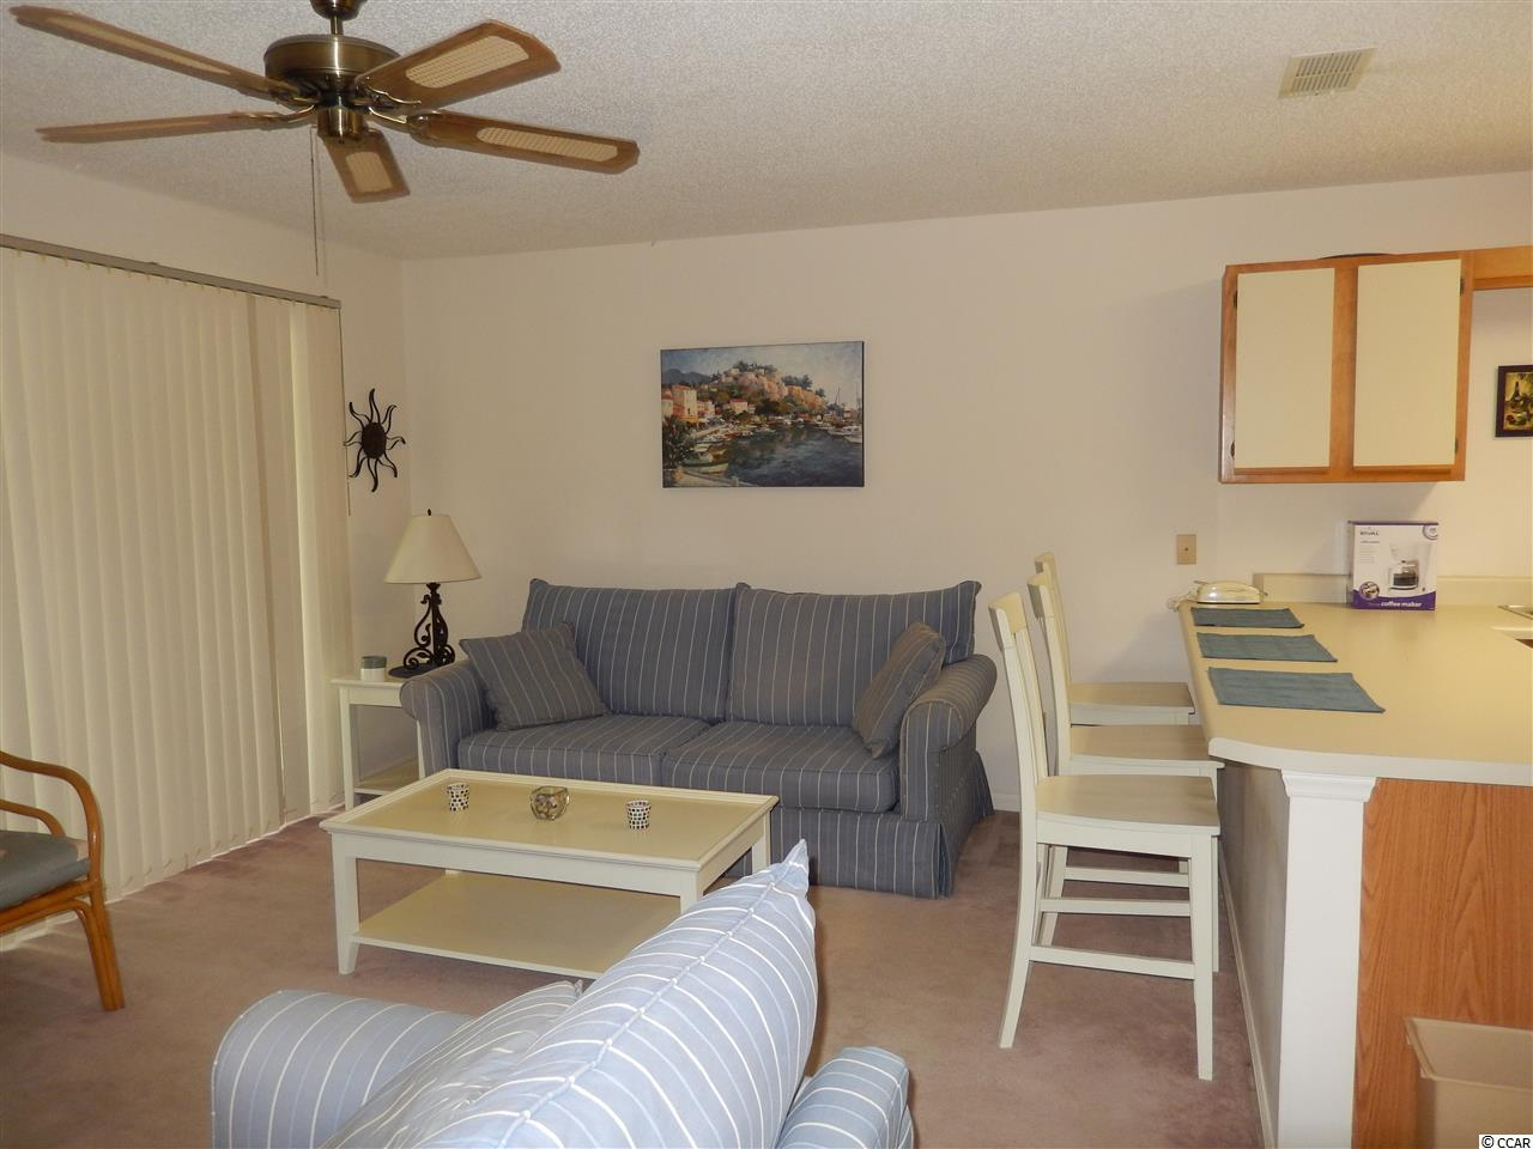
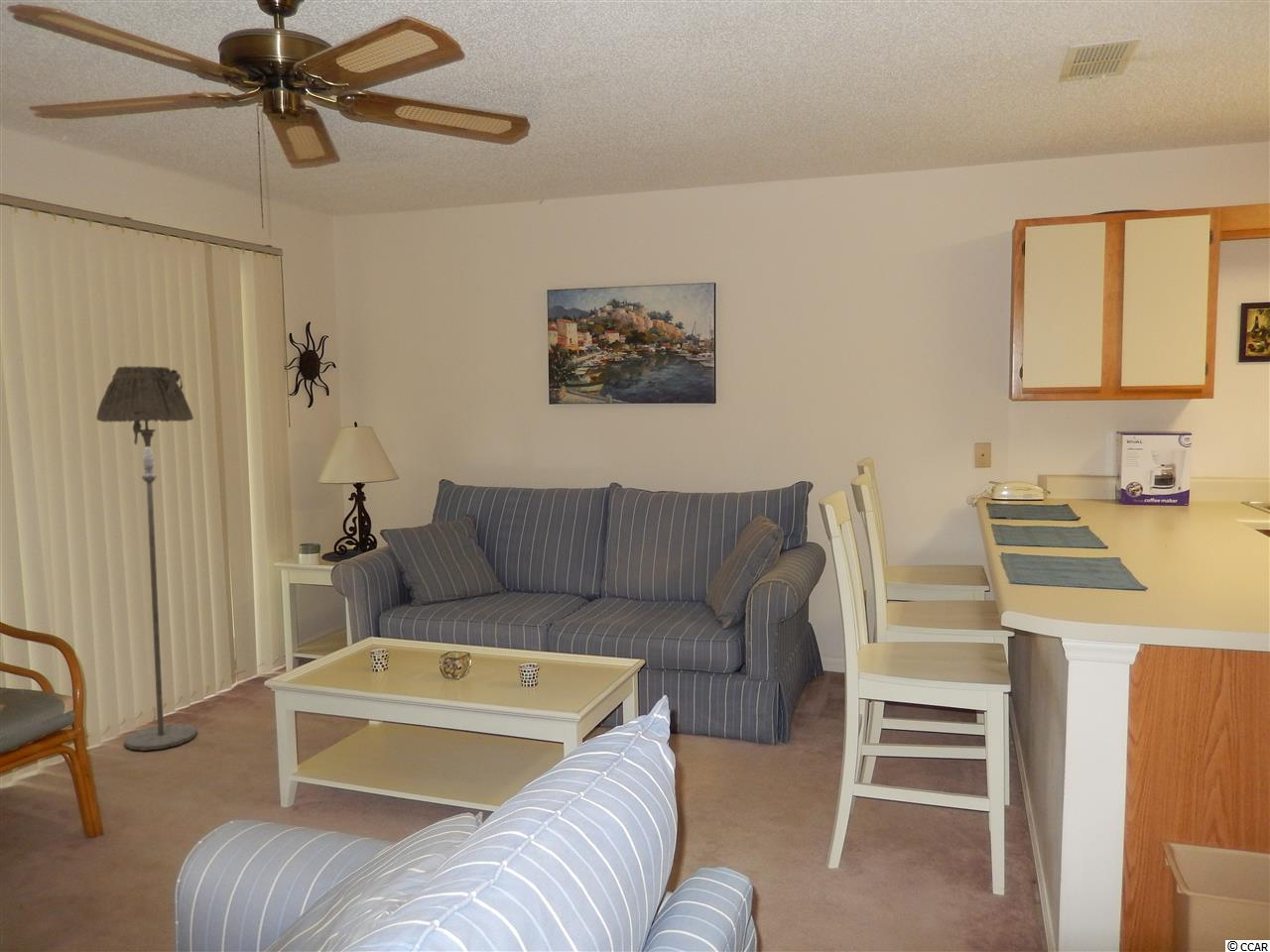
+ floor lamp [95,365,197,752]
